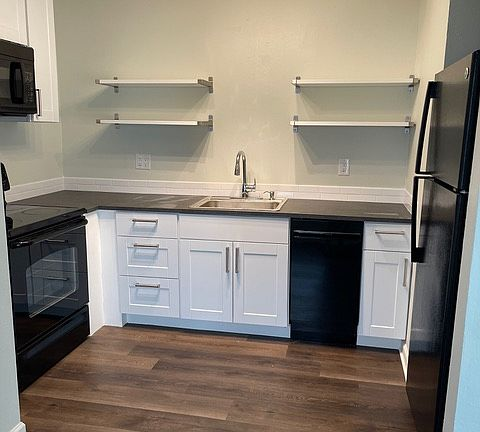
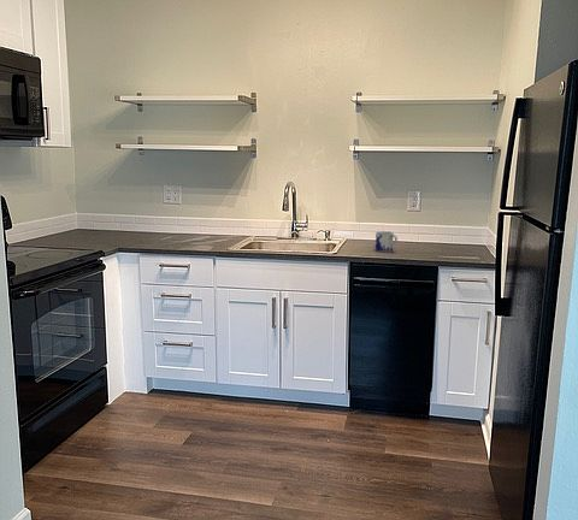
+ mug [374,230,399,253]
